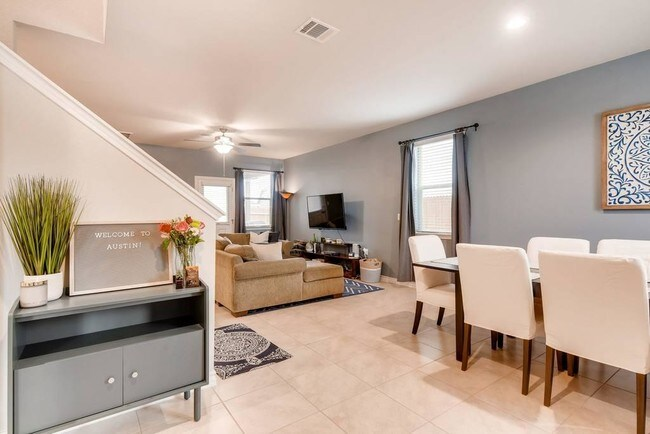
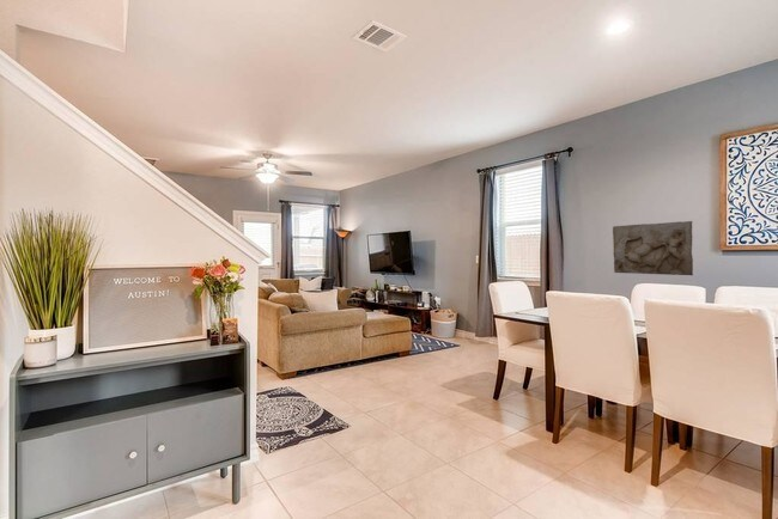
+ relief sculpture [612,220,694,276]
